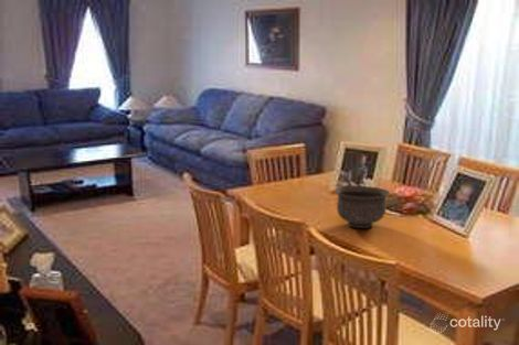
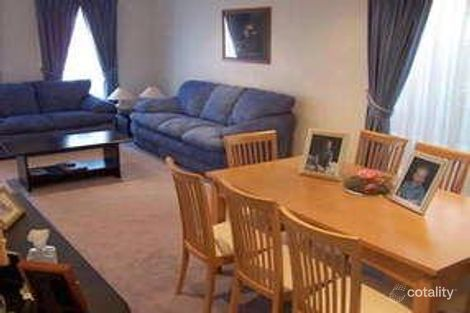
- bowl [333,184,391,229]
